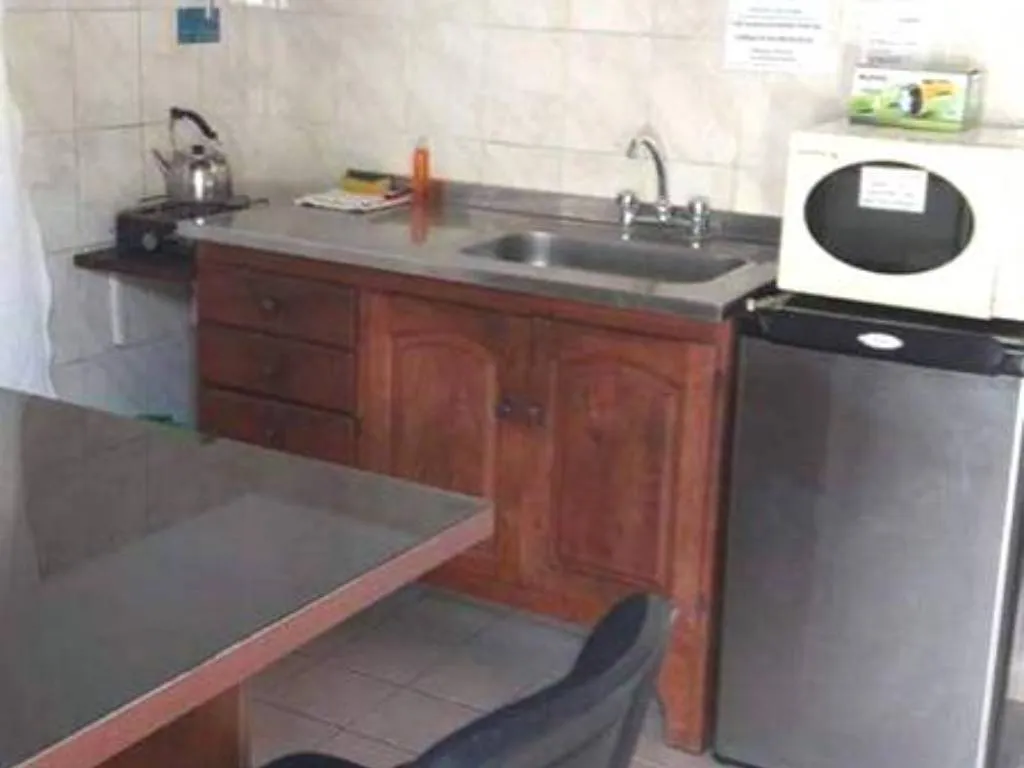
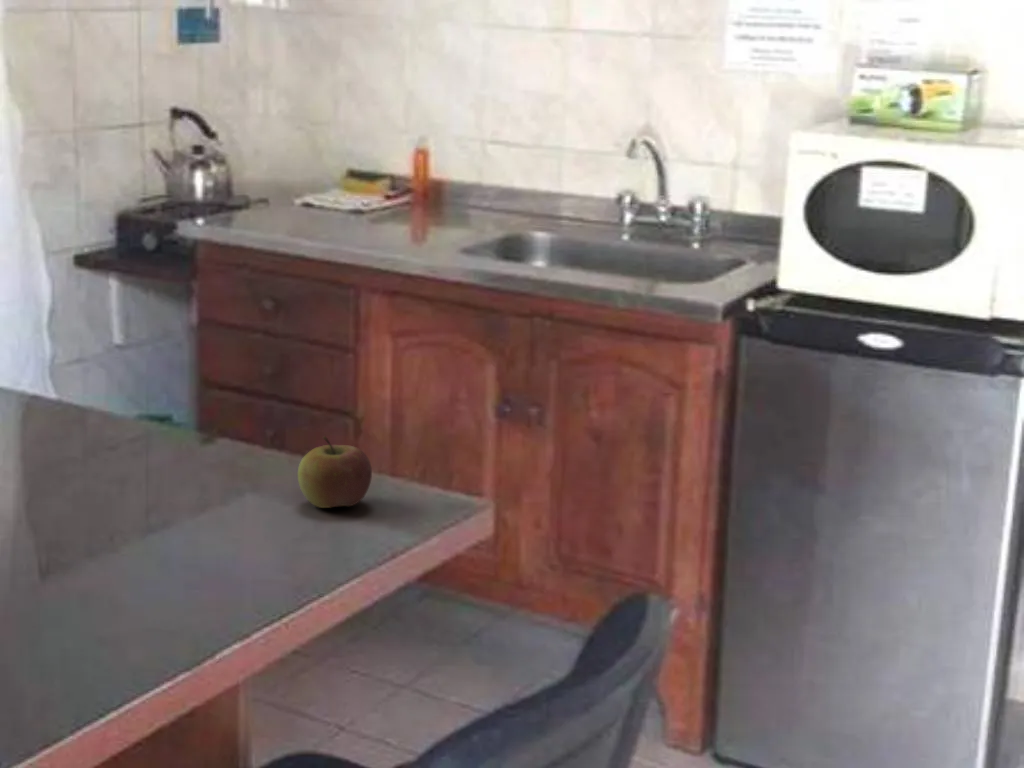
+ apple [297,435,373,509]
